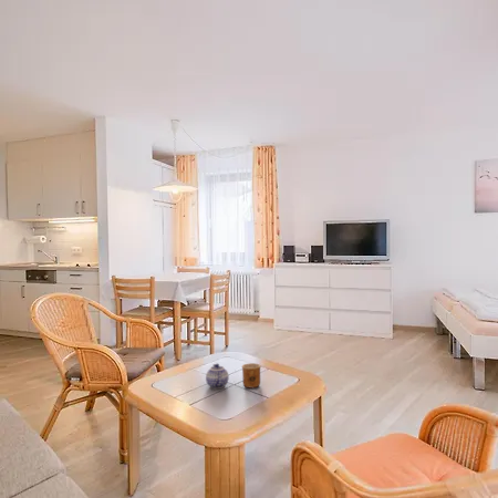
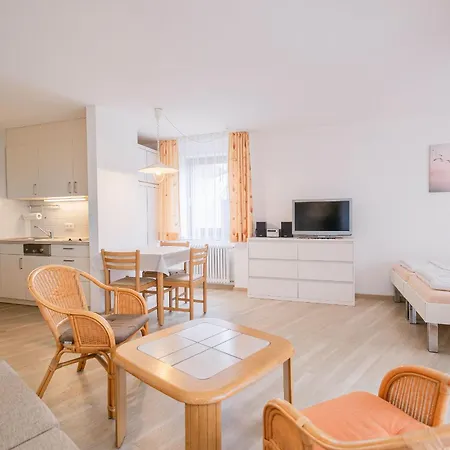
- cup [241,362,262,390]
- teapot [205,363,230,390]
